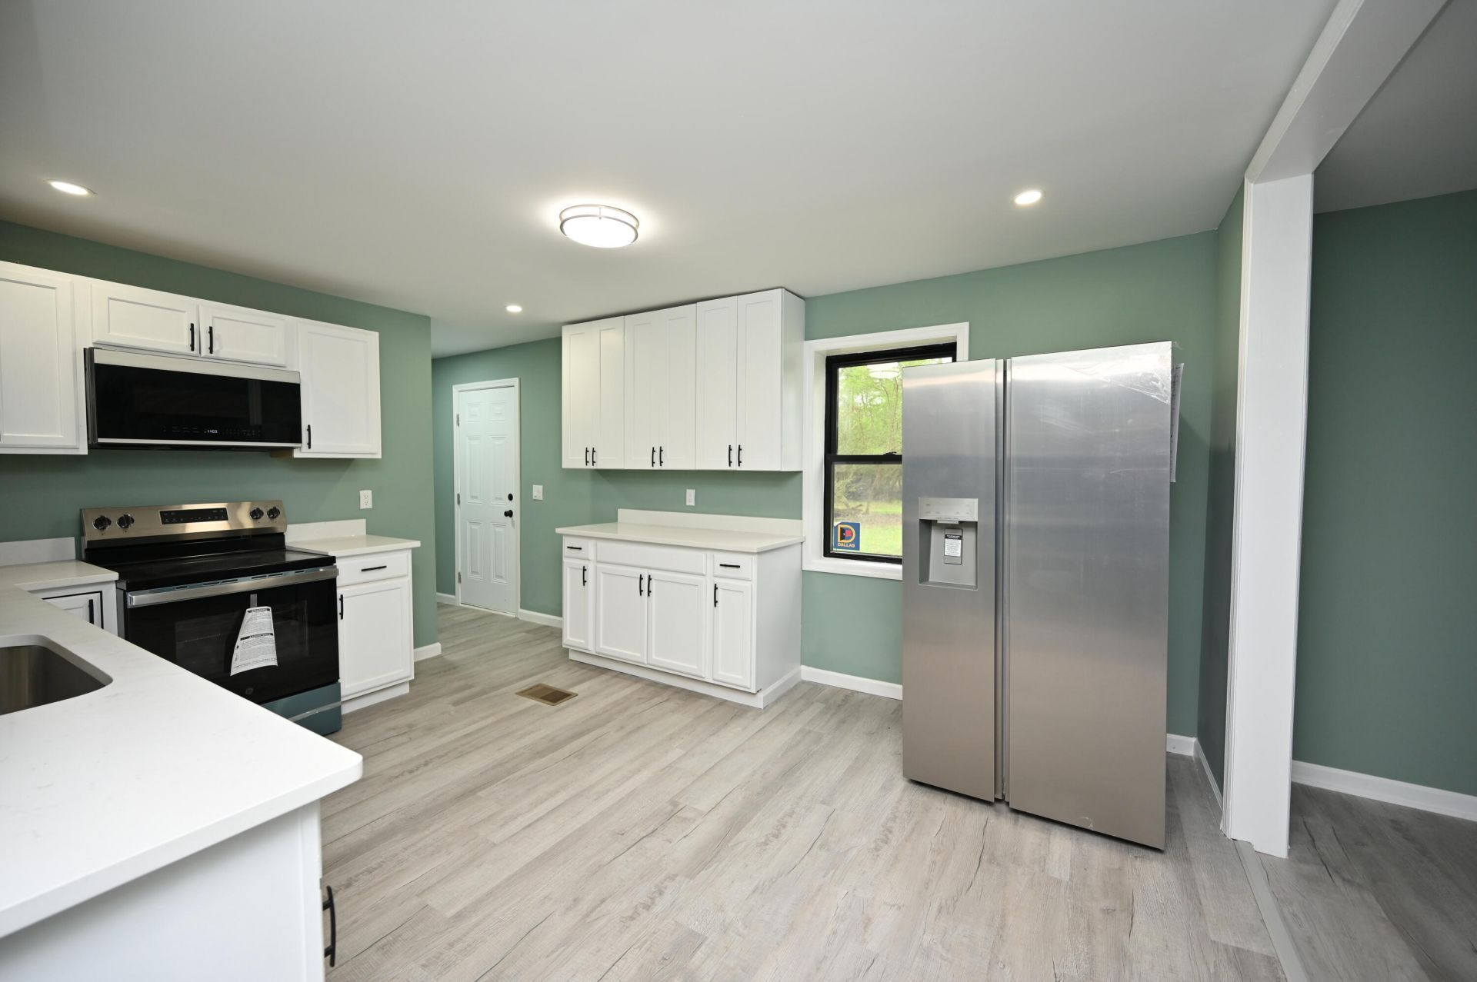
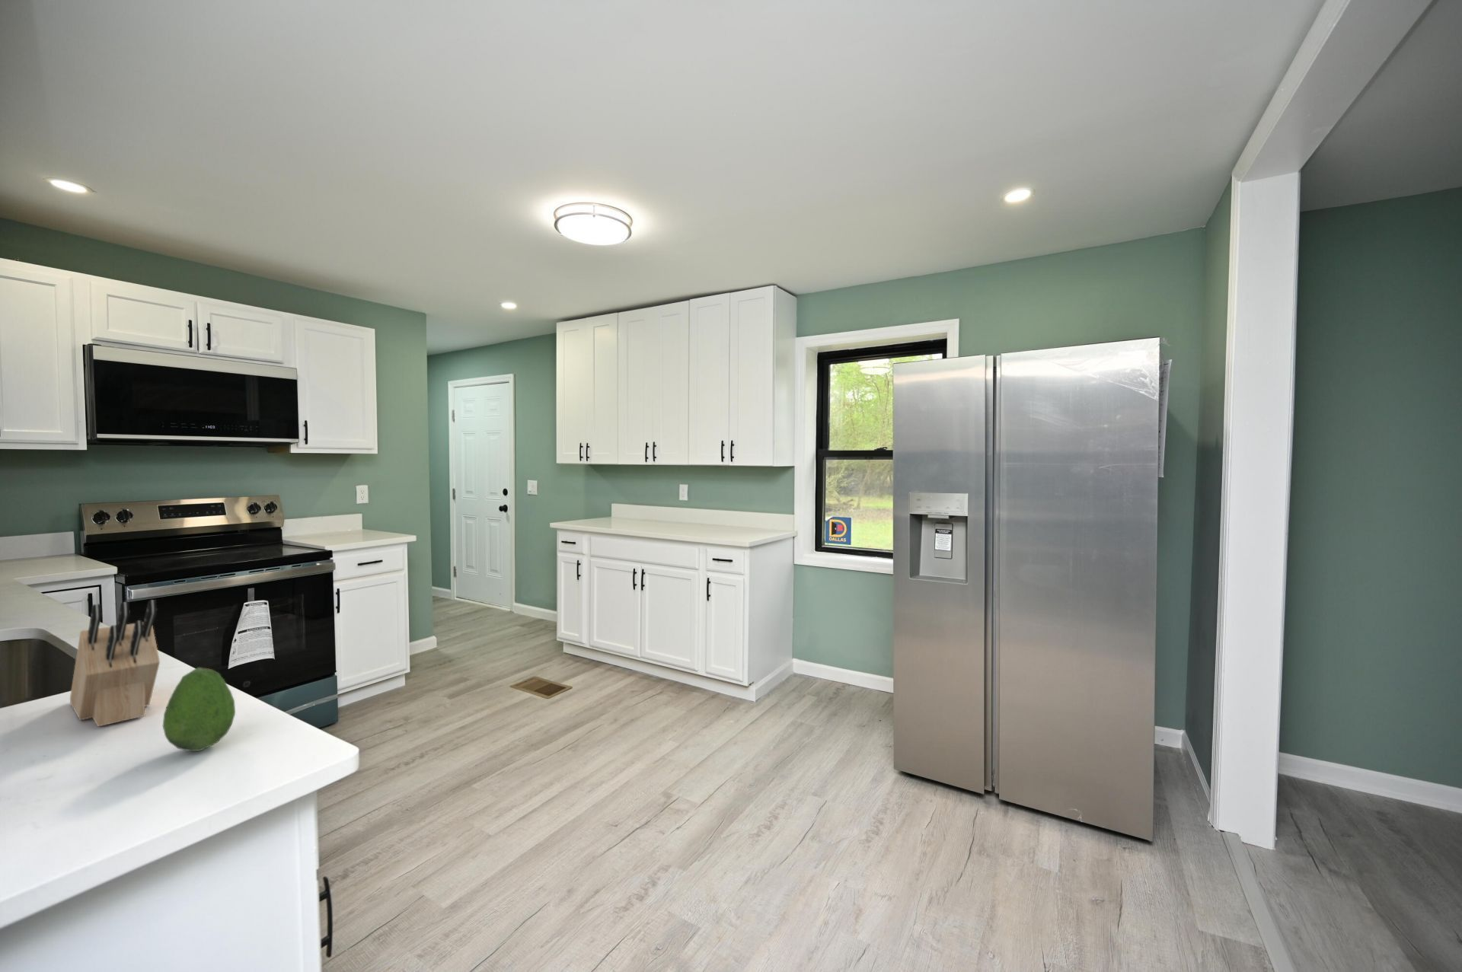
+ fruit [162,667,236,752]
+ knife block [69,599,161,727]
